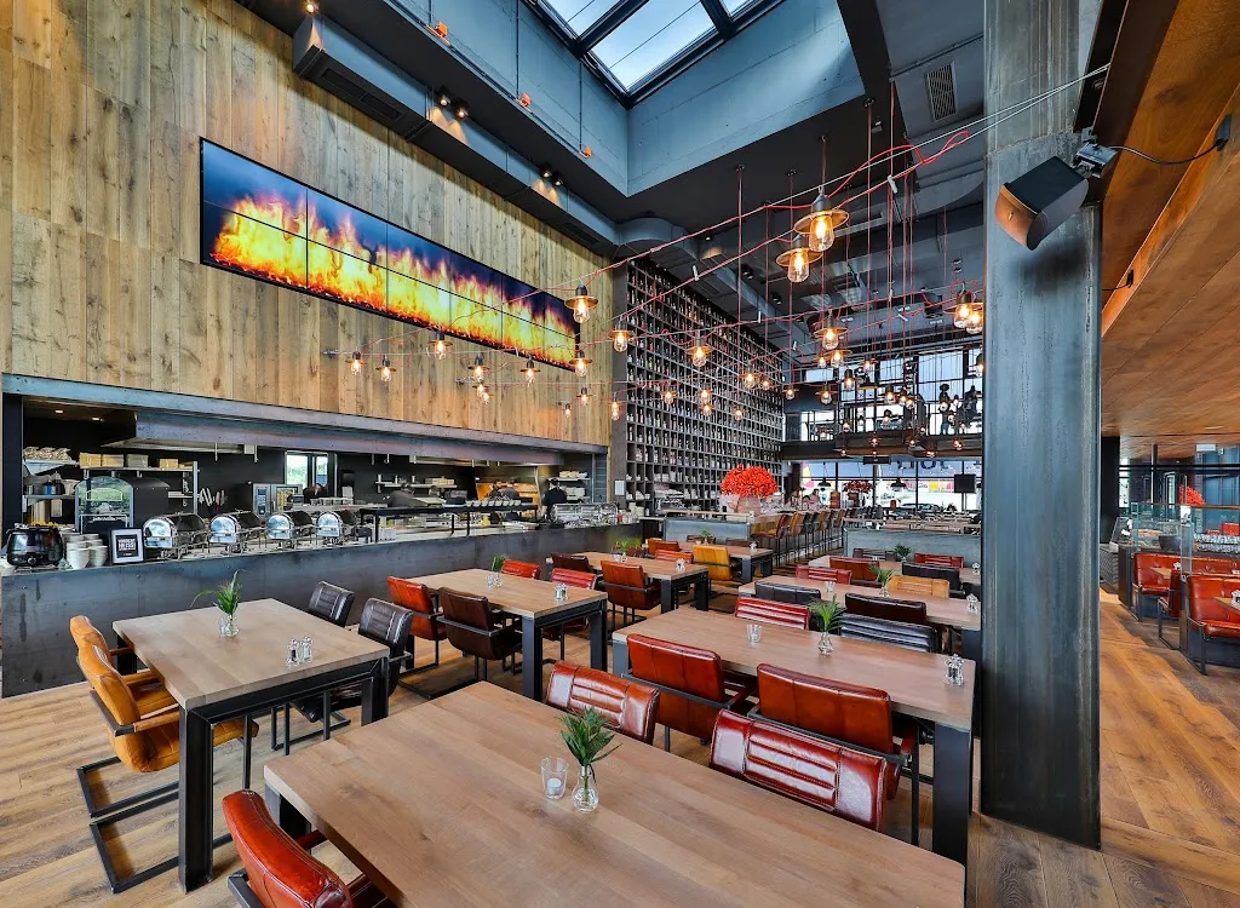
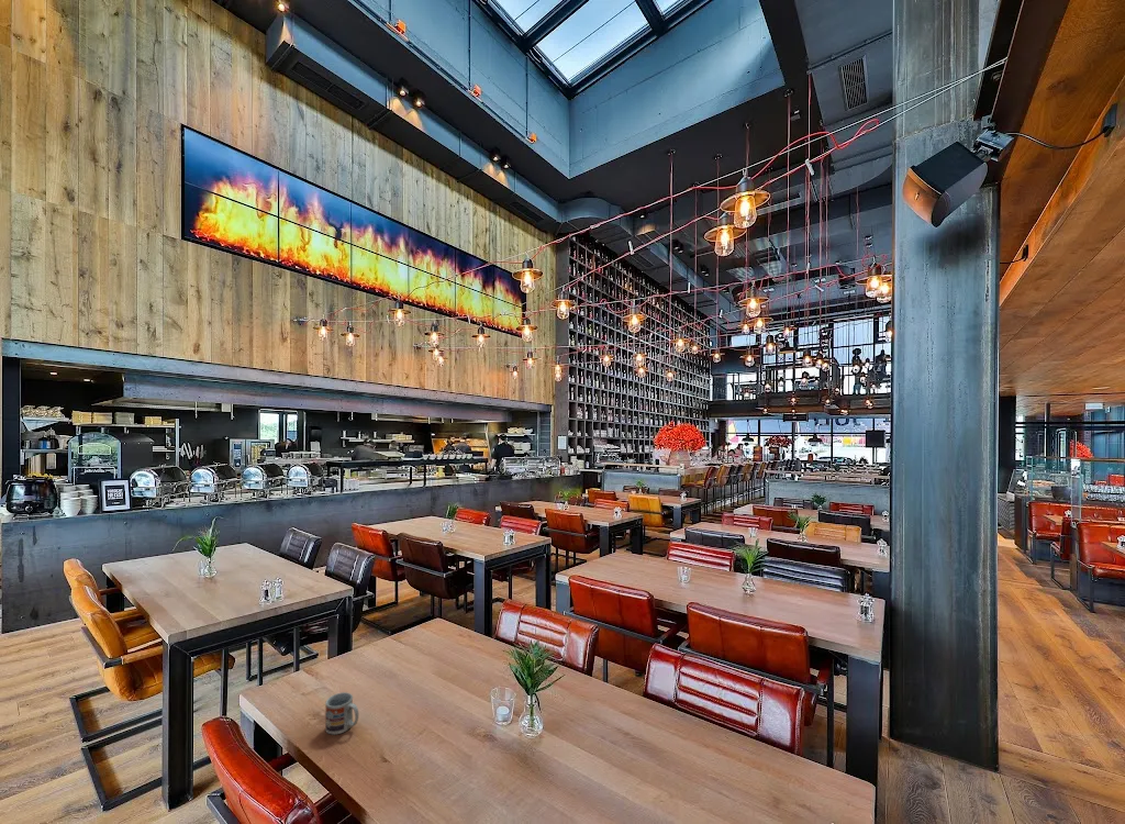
+ cup [324,691,359,736]
